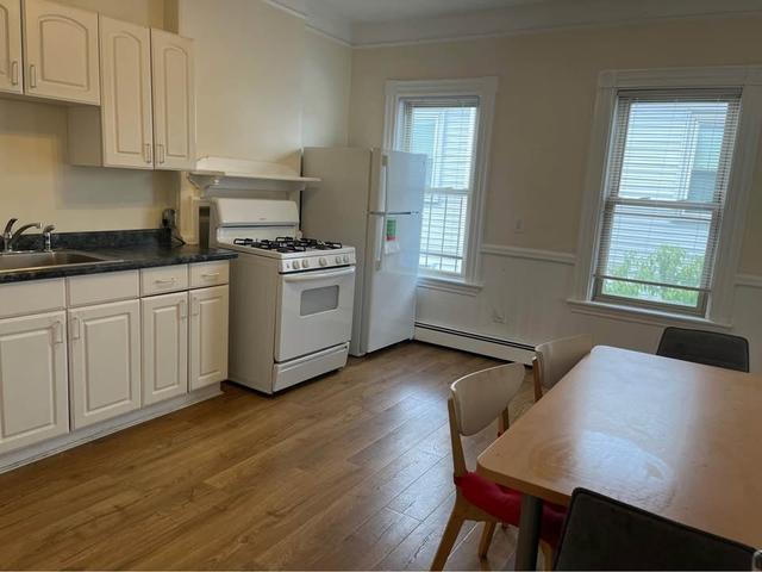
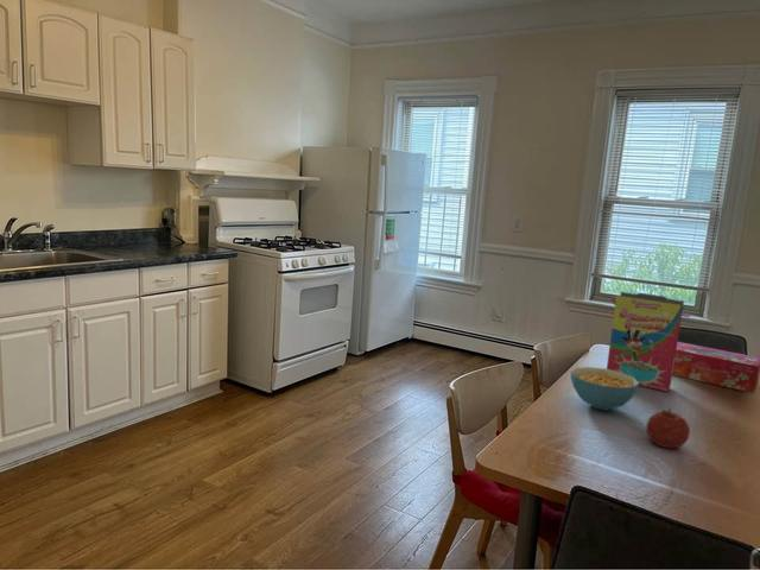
+ cereal bowl [570,366,640,411]
+ fruit [645,407,691,450]
+ tissue box [672,341,760,394]
+ cereal box [606,291,691,393]
